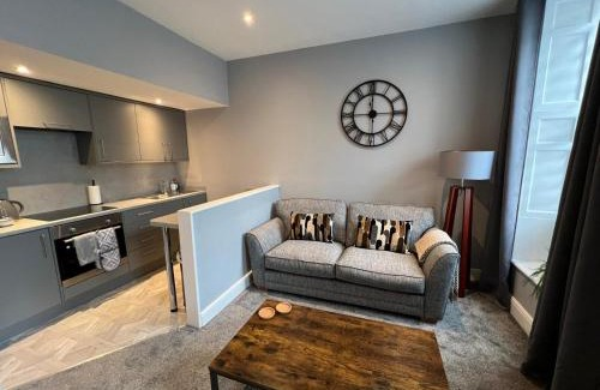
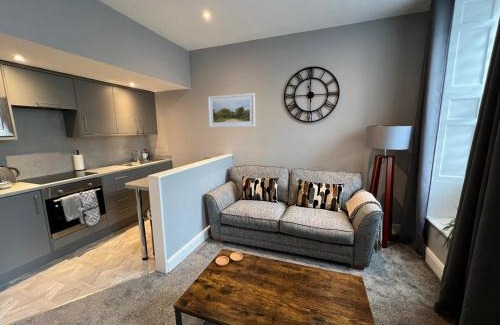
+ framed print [207,92,256,128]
